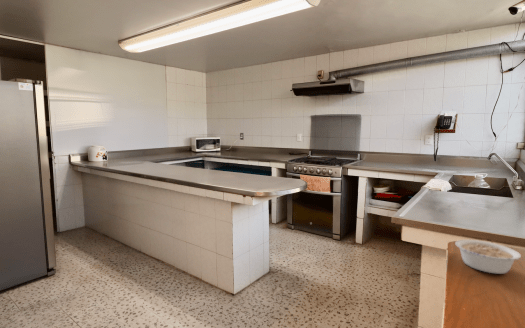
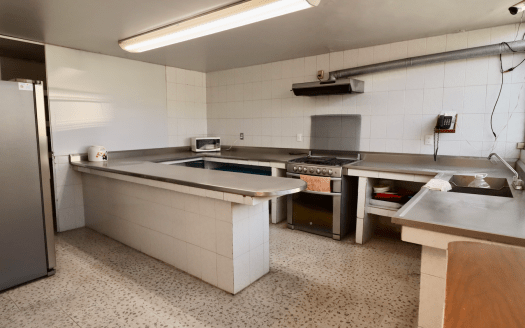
- legume [454,239,523,275]
